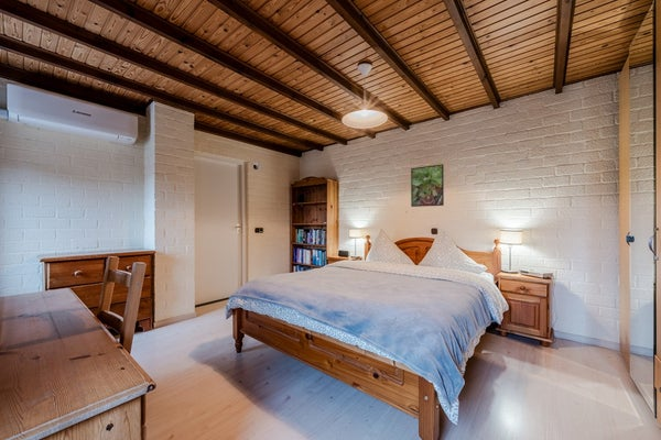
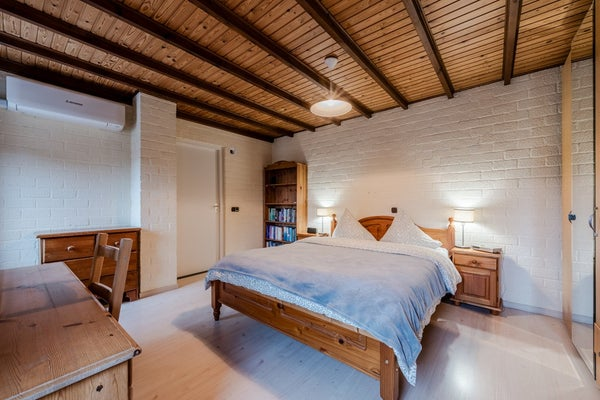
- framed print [410,163,445,208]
